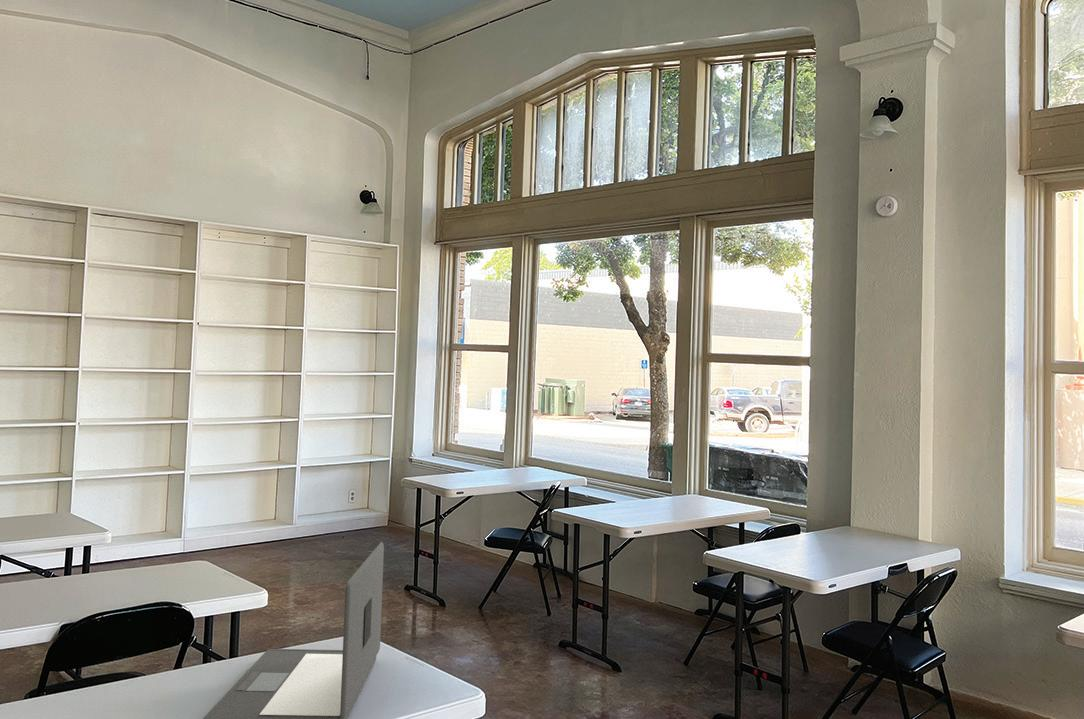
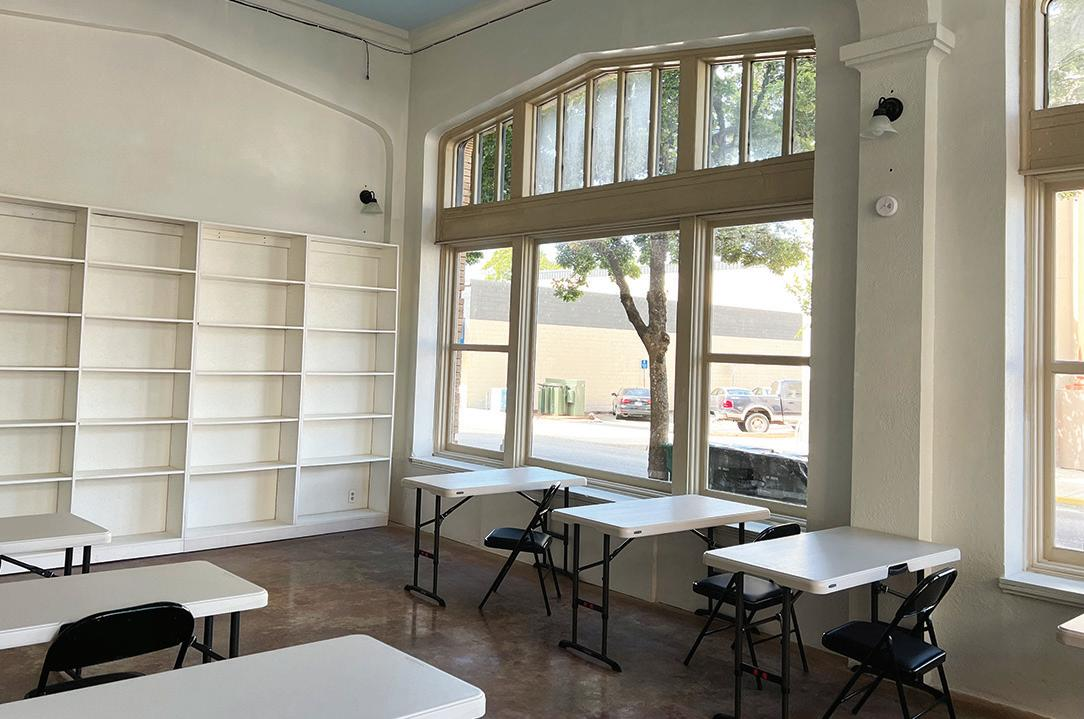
- laptop [202,541,385,719]
